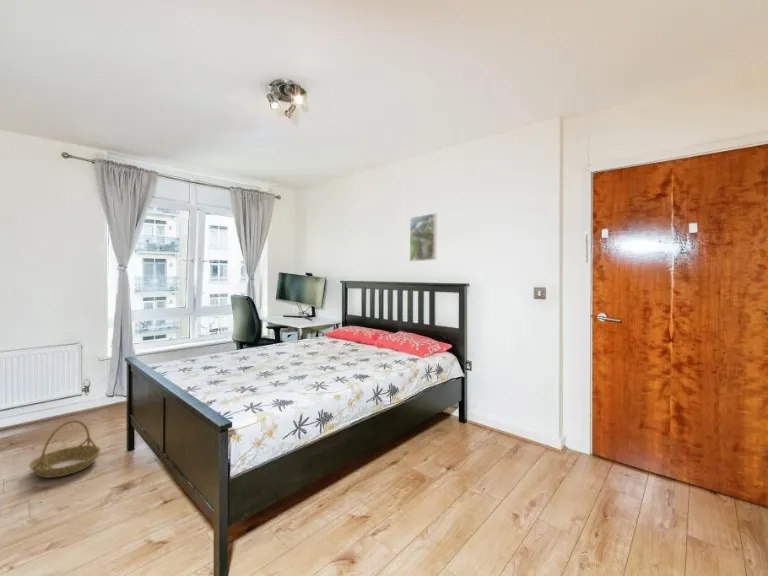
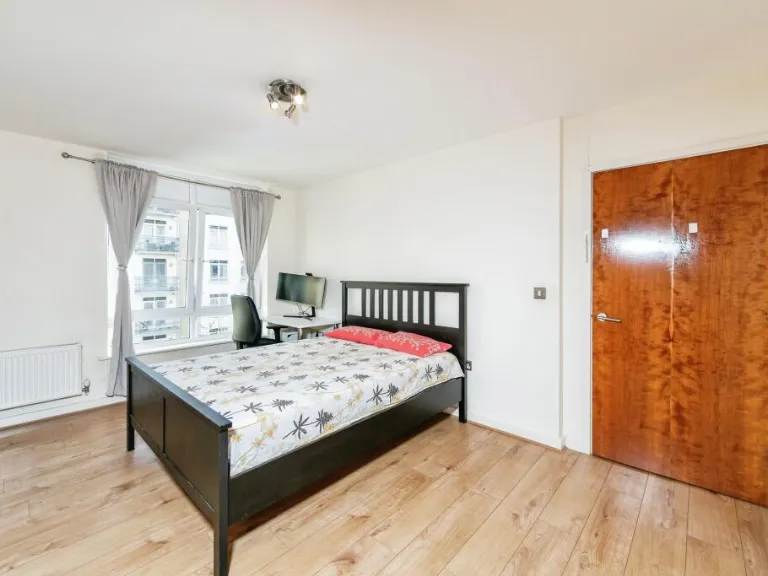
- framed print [409,212,438,262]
- basket [28,419,102,479]
